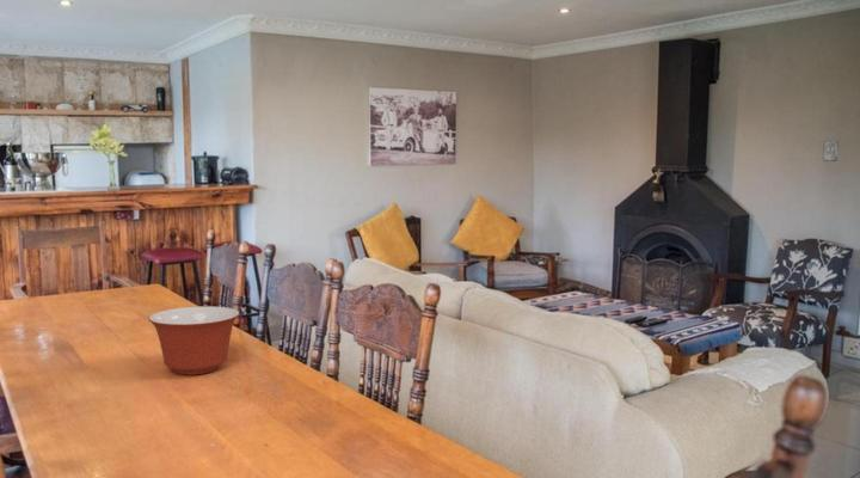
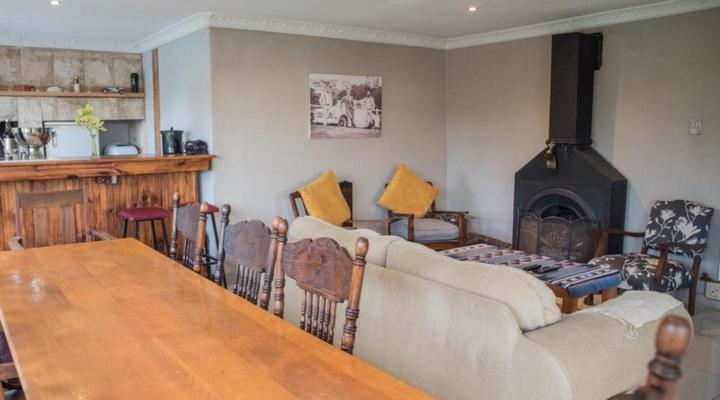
- mixing bowl [147,305,241,376]
